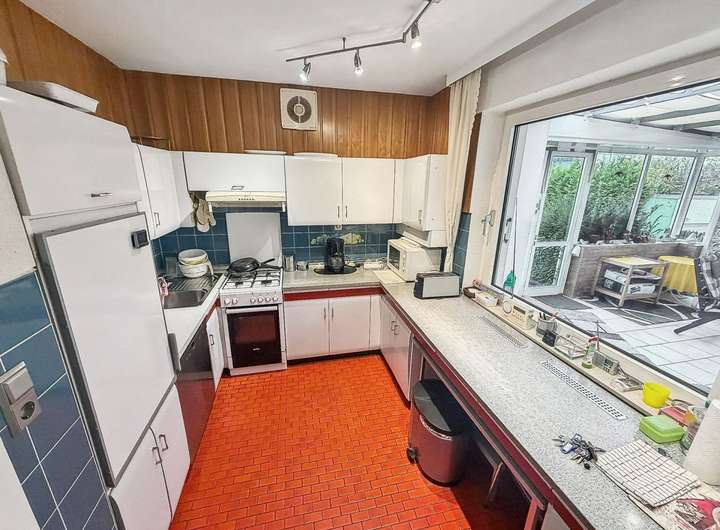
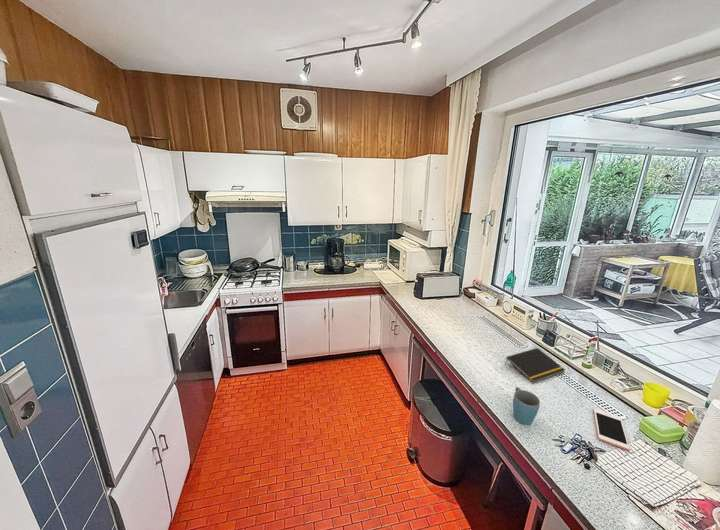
+ cell phone [593,407,631,451]
+ notepad [504,347,566,384]
+ mug [512,386,541,426]
